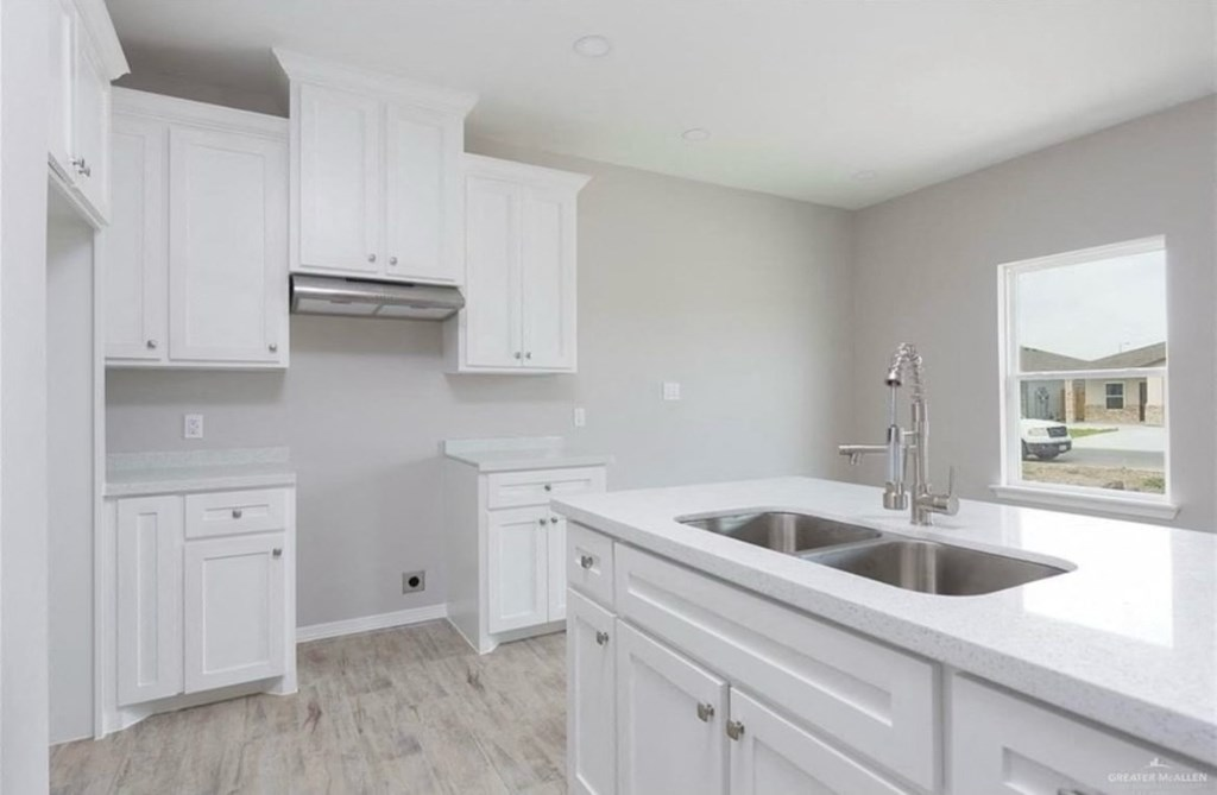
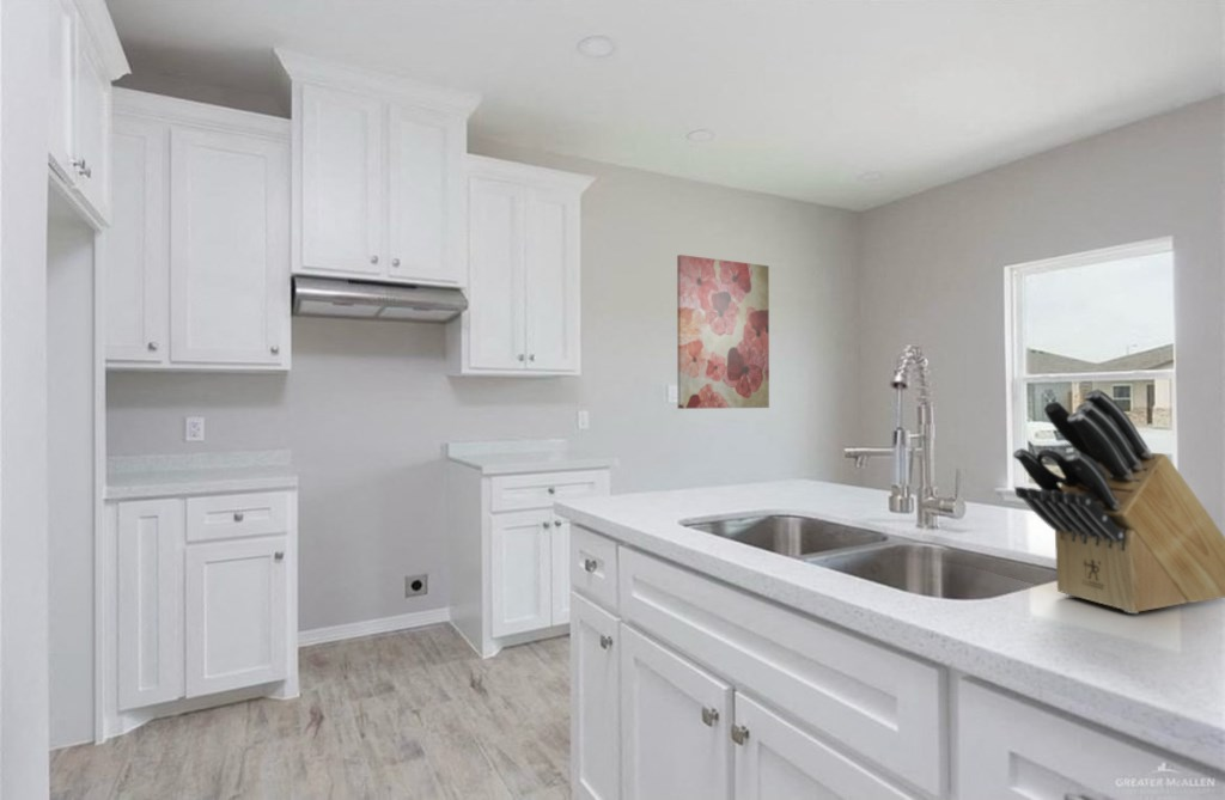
+ knife block [1012,387,1225,615]
+ wall art [676,254,770,410]
